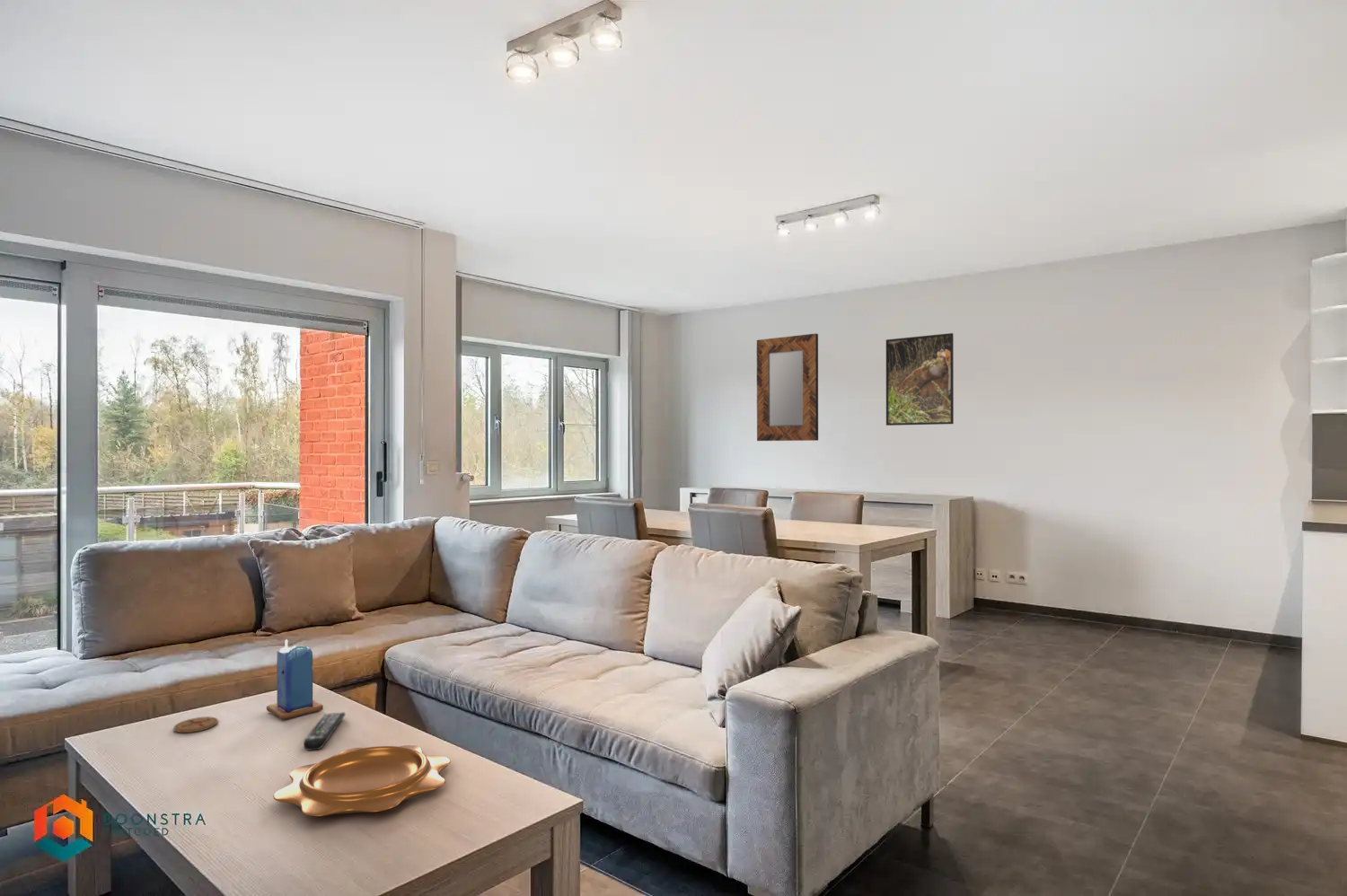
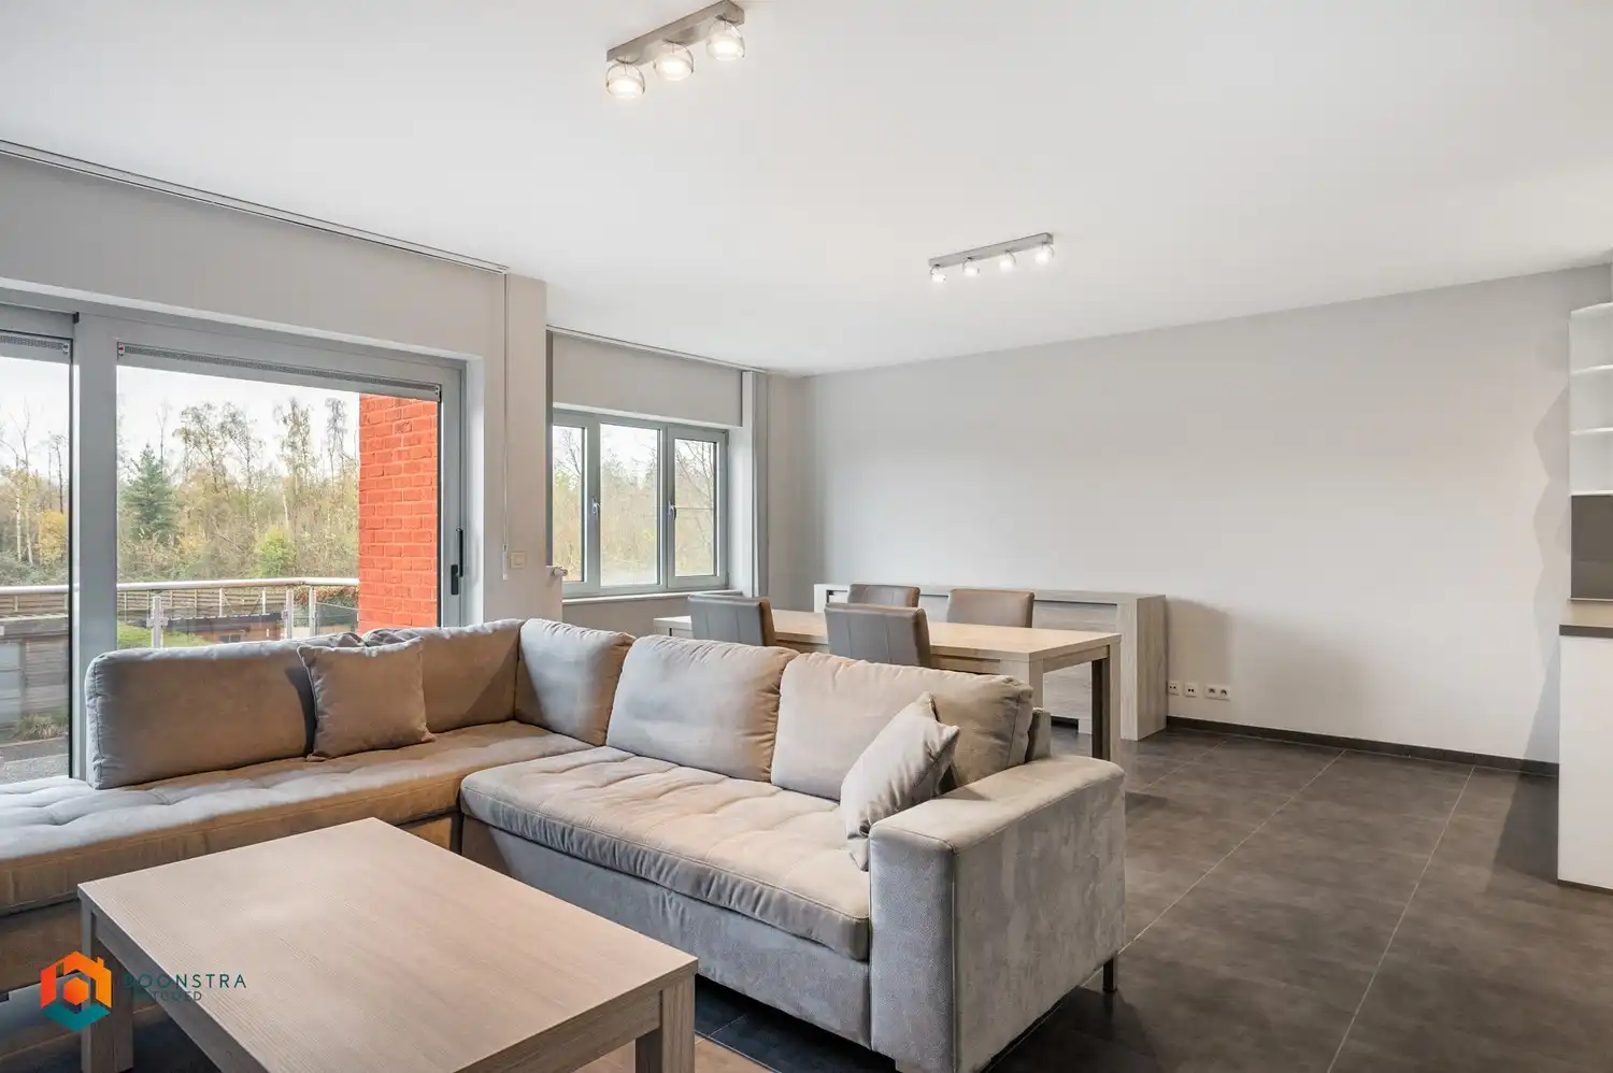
- remote control [303,711,347,751]
- decorative bowl [272,744,452,817]
- coaster [173,716,219,733]
- home mirror [756,332,819,442]
- candle [266,638,324,721]
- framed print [885,332,955,426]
